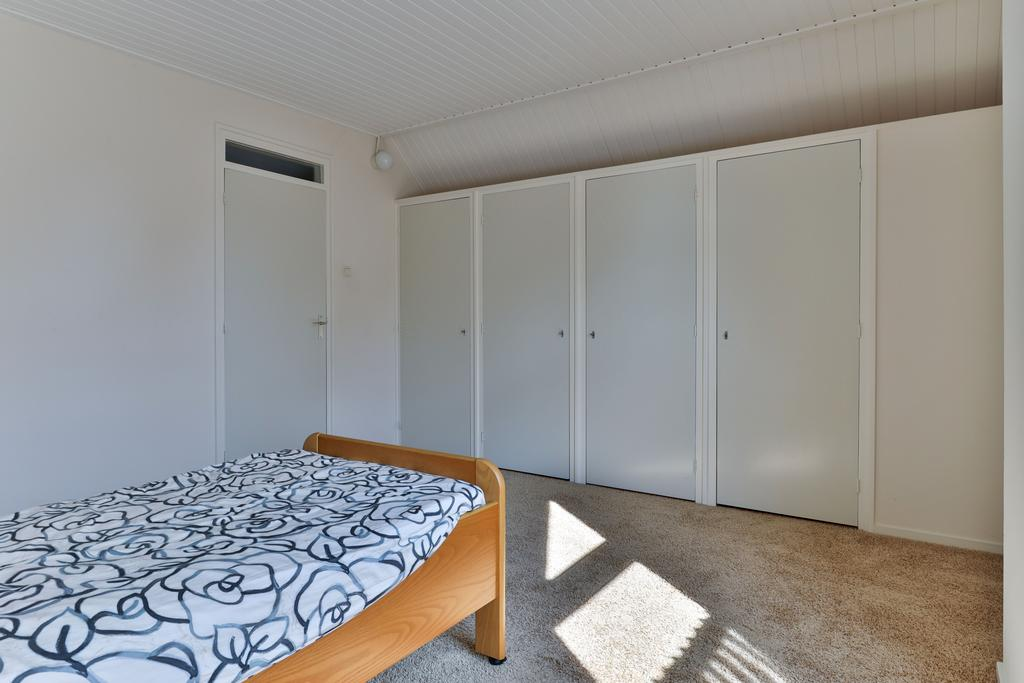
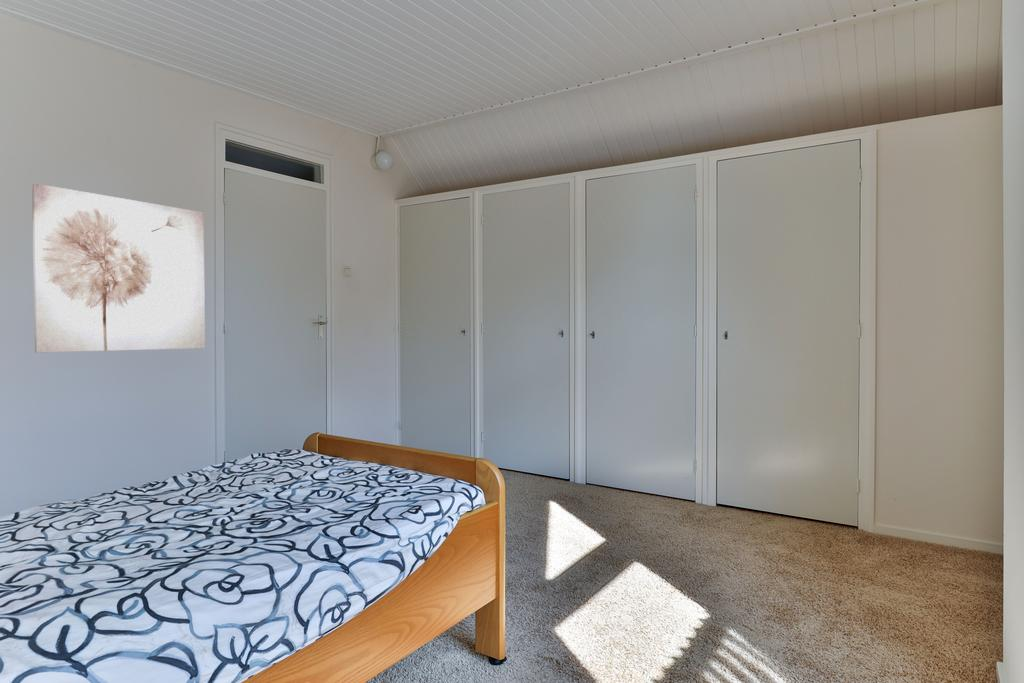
+ wall art [31,182,206,353]
